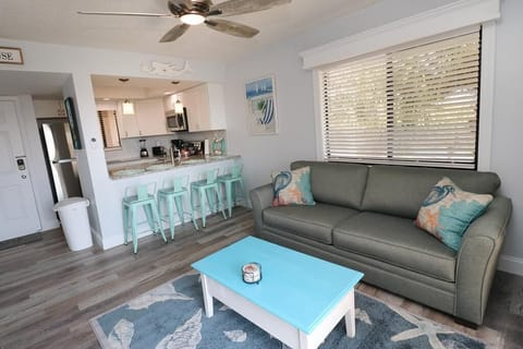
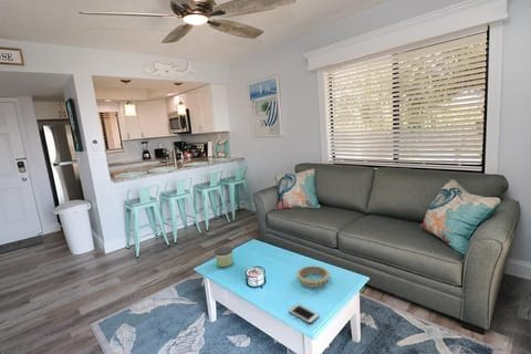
+ cell phone [288,303,320,325]
+ candle [214,246,233,268]
+ decorative bowl [296,264,331,289]
